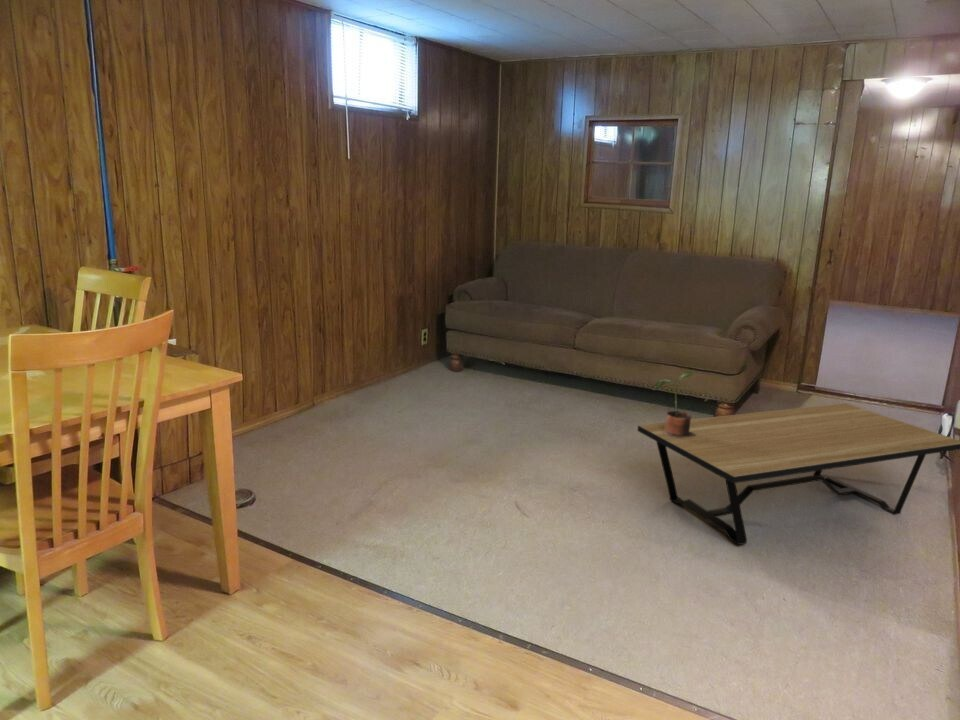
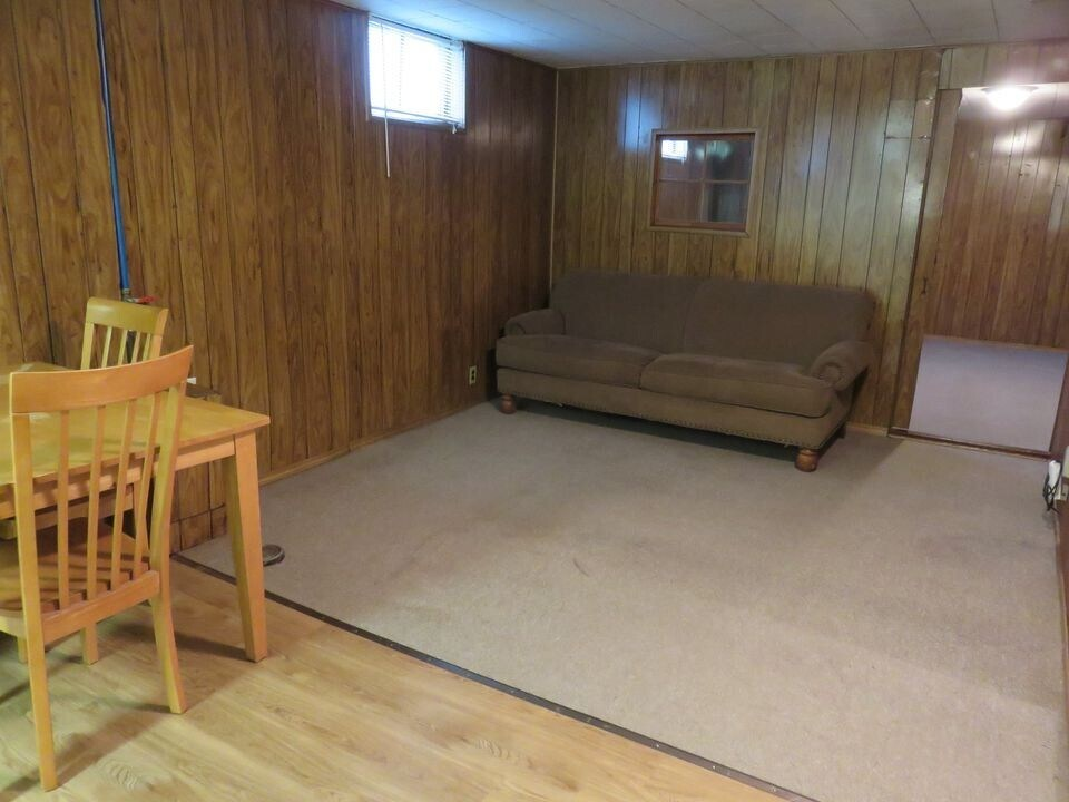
- potted plant [654,370,696,438]
- coffee table [636,402,960,546]
